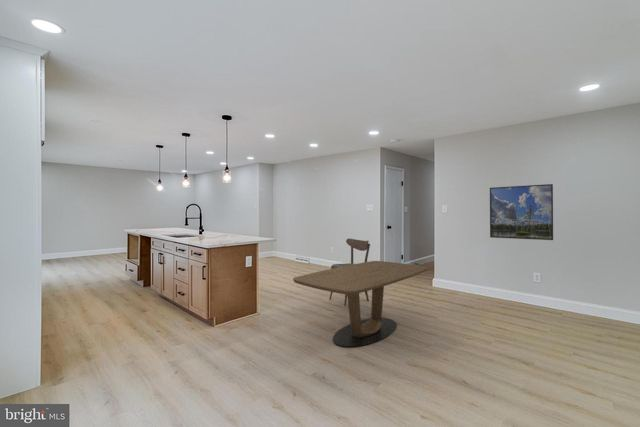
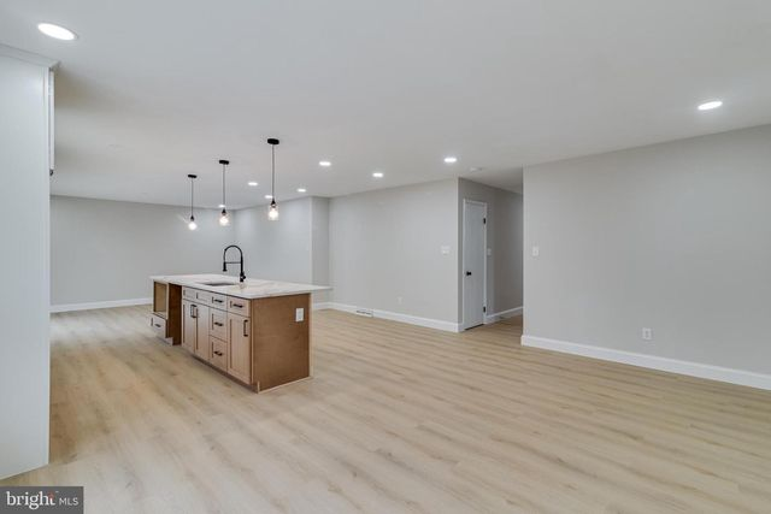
- dining chair [328,238,371,307]
- dining table [292,260,429,348]
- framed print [489,183,554,241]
